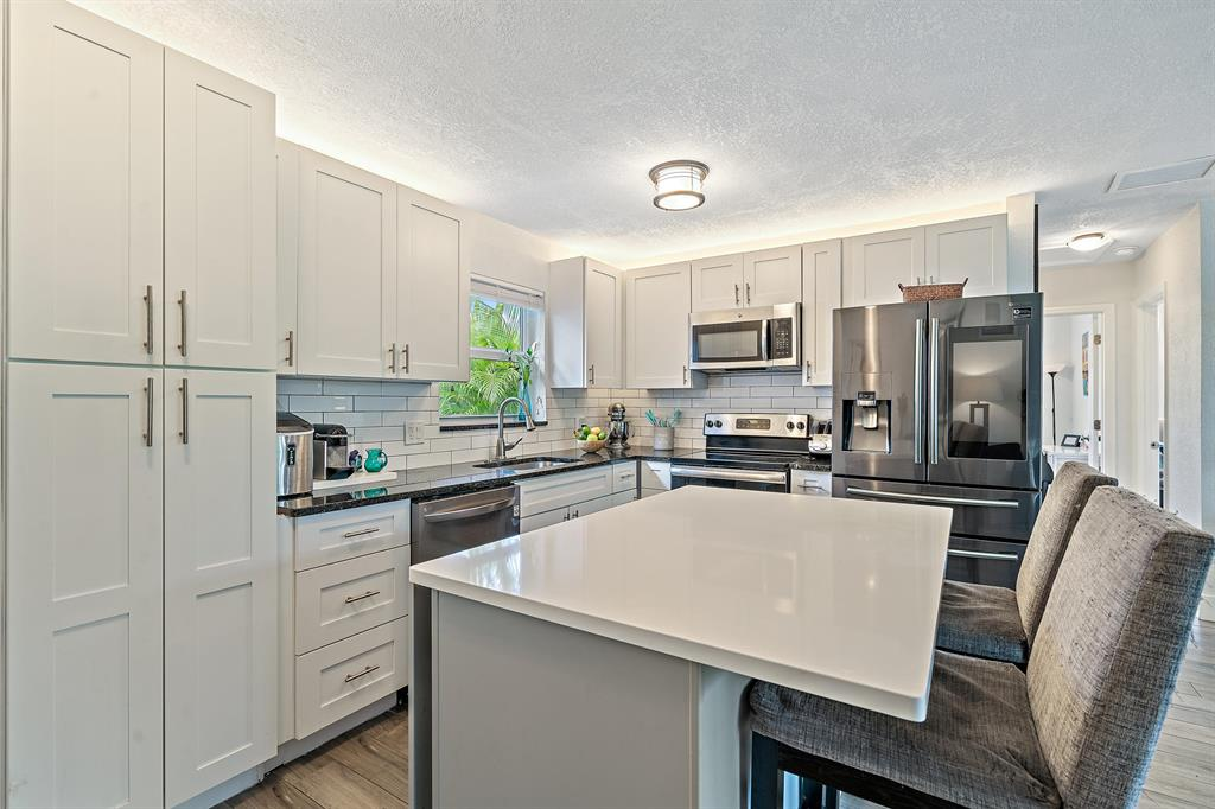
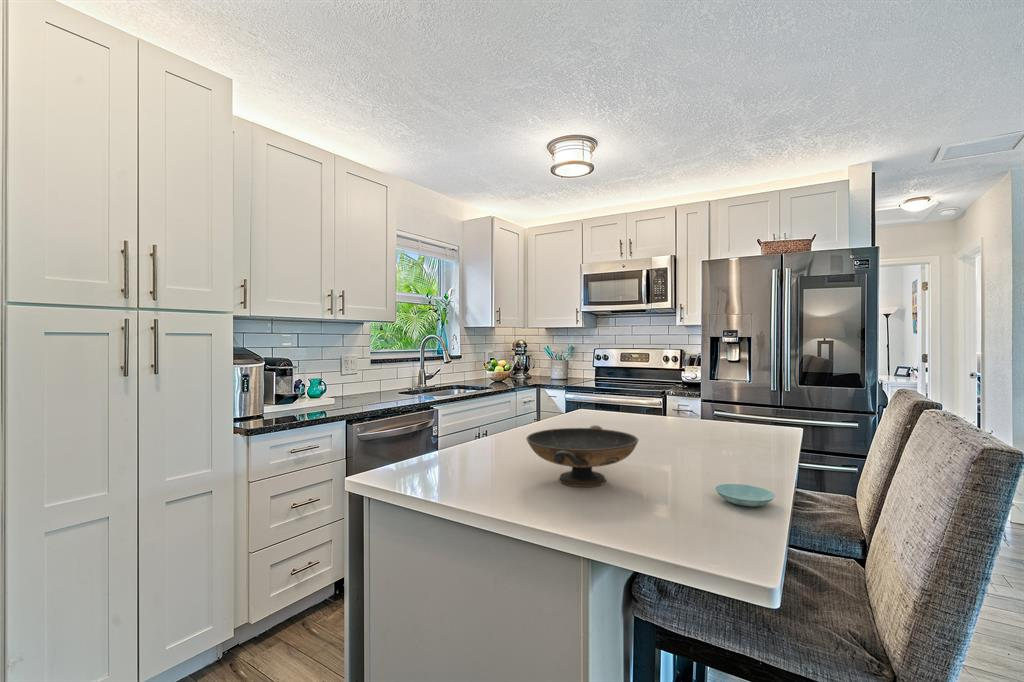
+ saucer [714,483,776,508]
+ decorative bowl [525,424,639,488]
